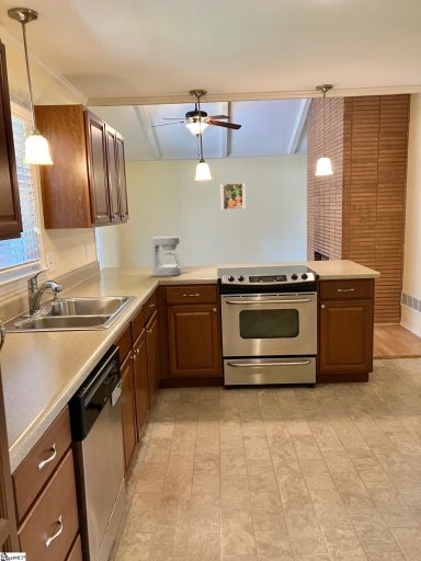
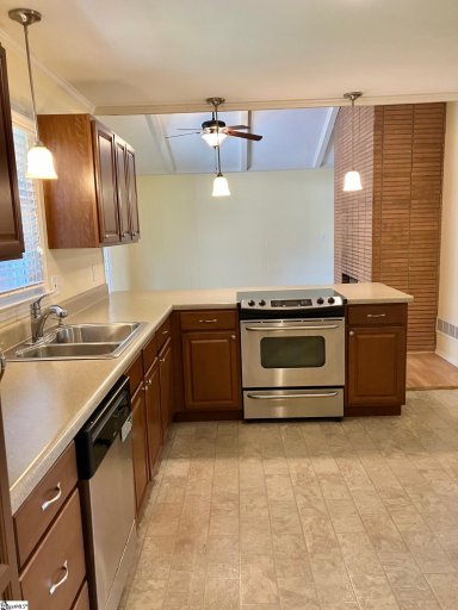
- coffee maker [150,236,182,277]
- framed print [219,182,247,210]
